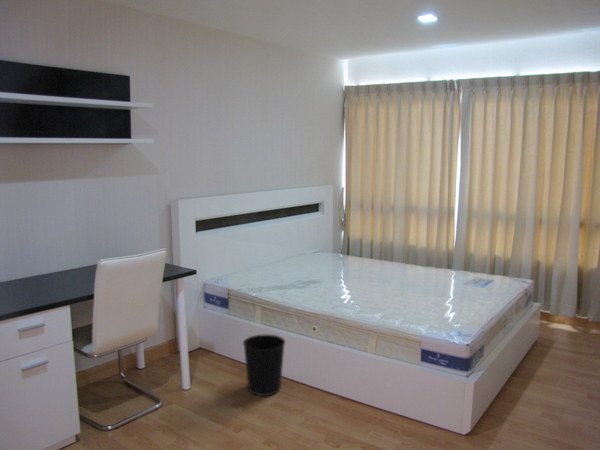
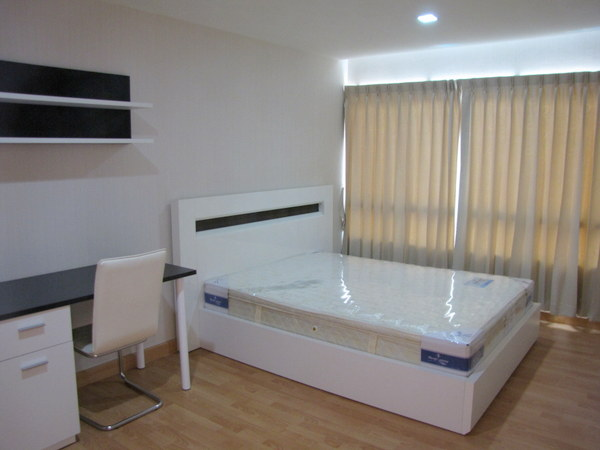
- wastebasket [242,333,286,397]
